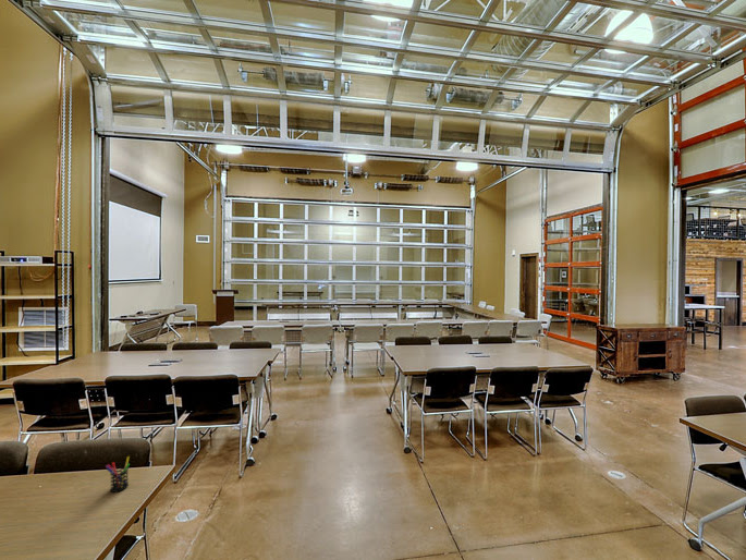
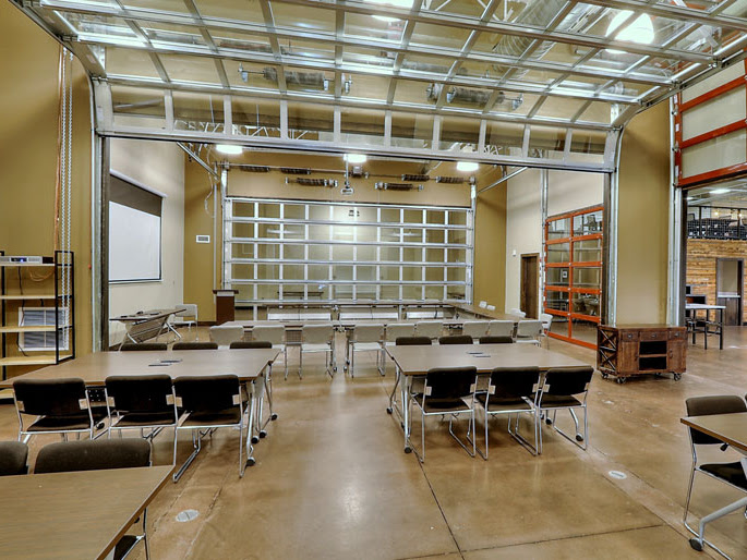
- pen holder [105,455,131,494]
